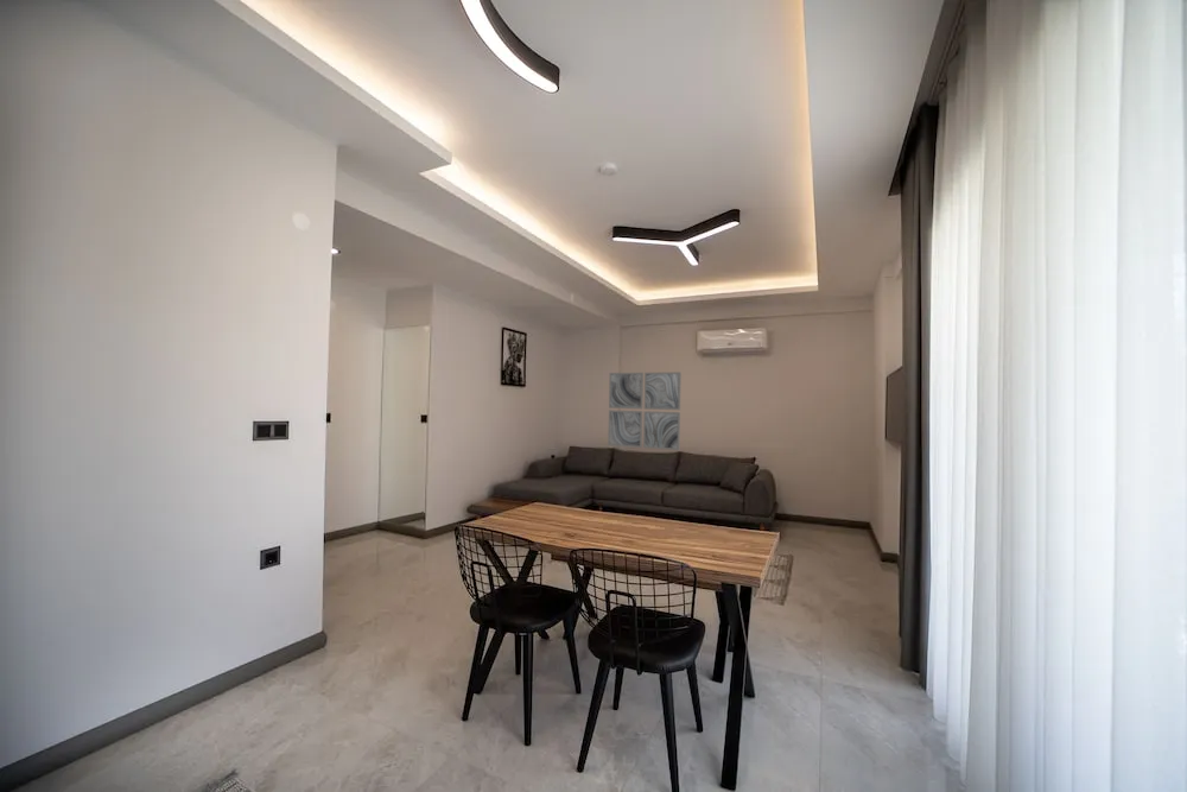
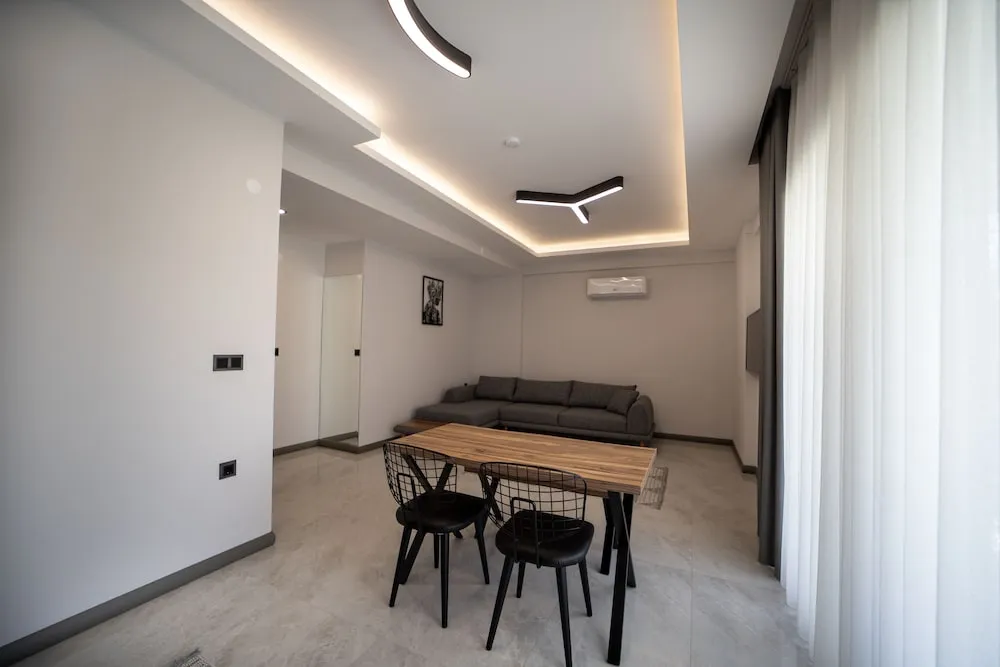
- wall art [607,370,683,451]
